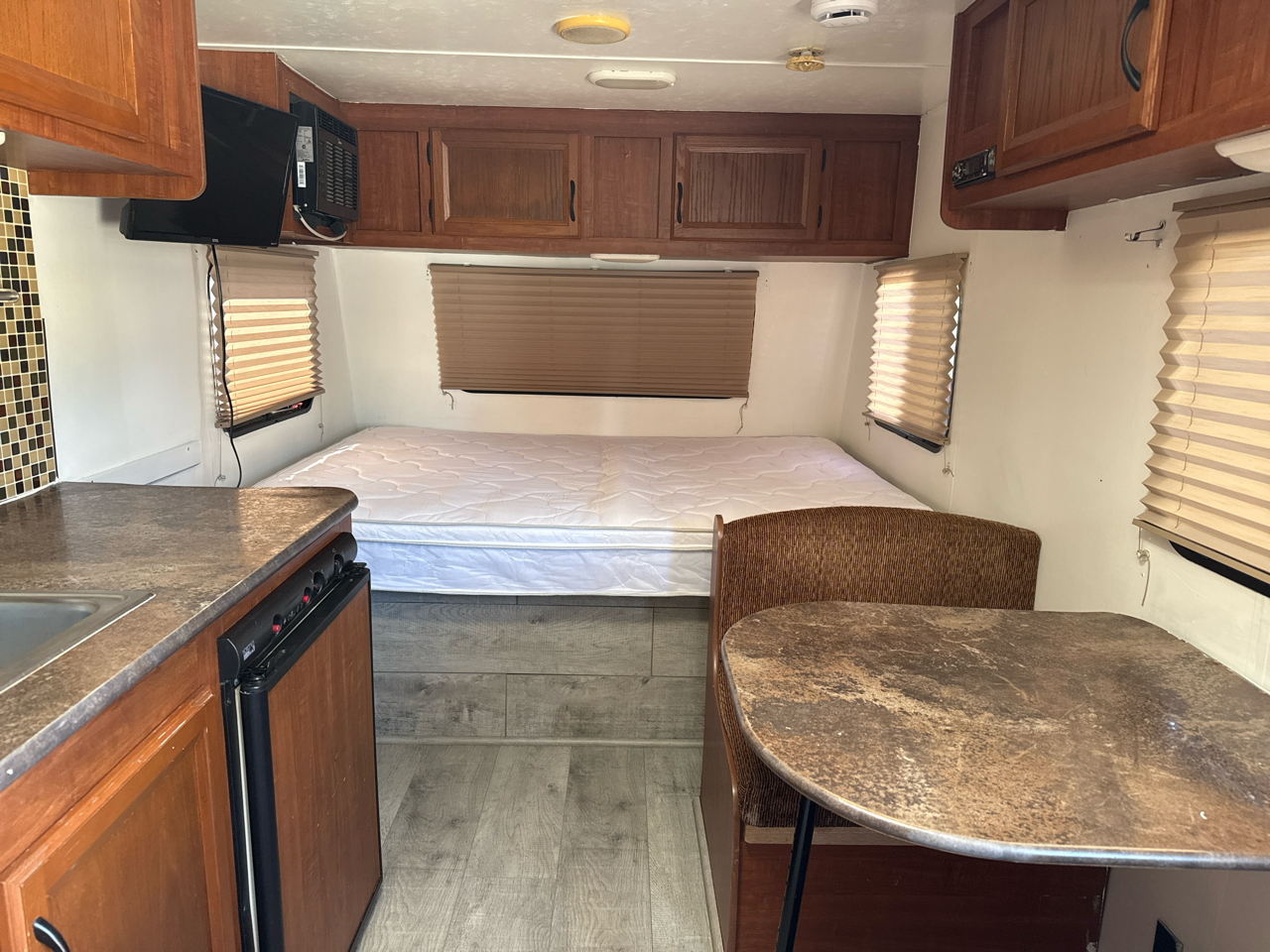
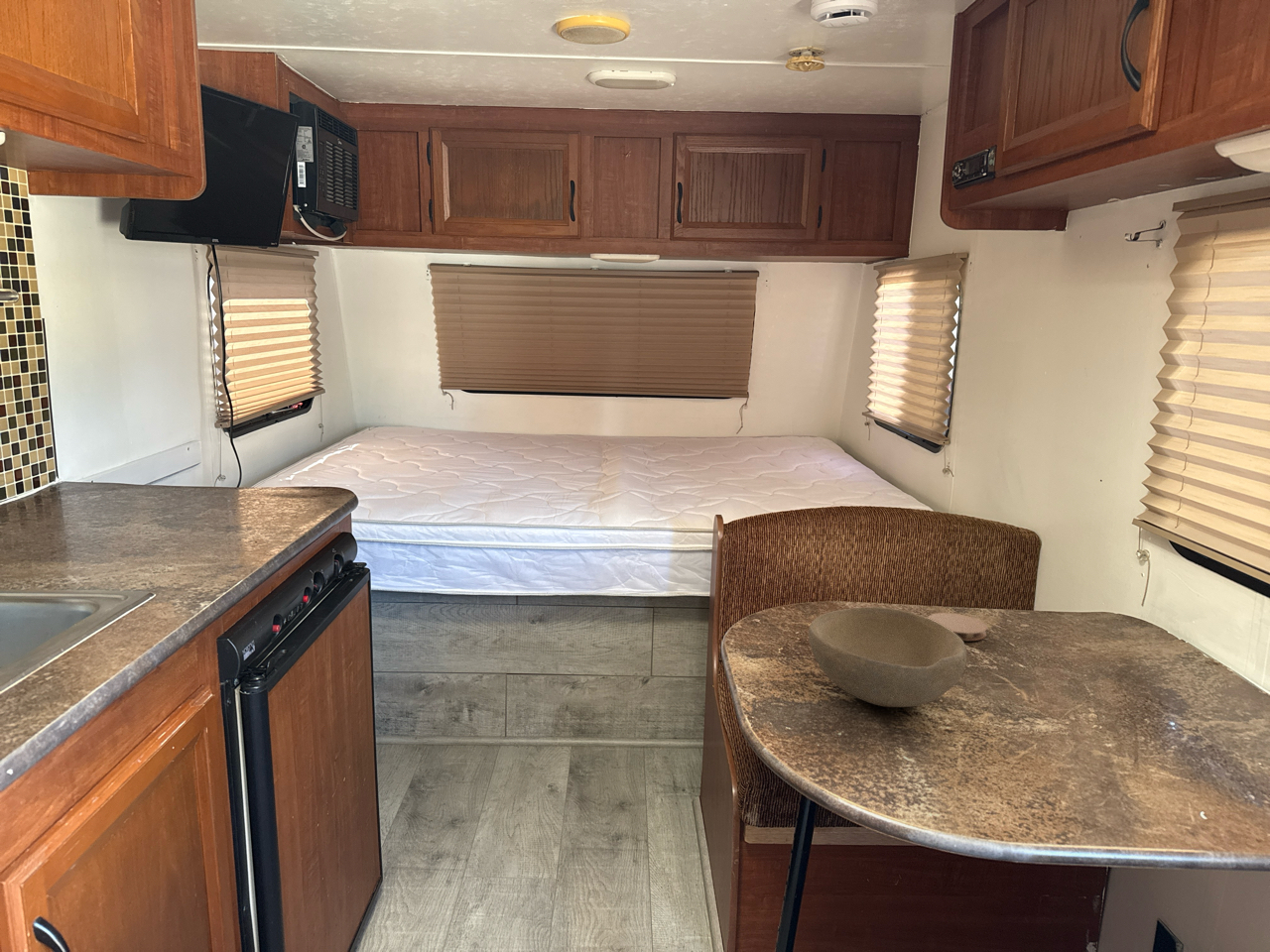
+ bowl [808,606,967,708]
+ coaster [927,612,988,642]
